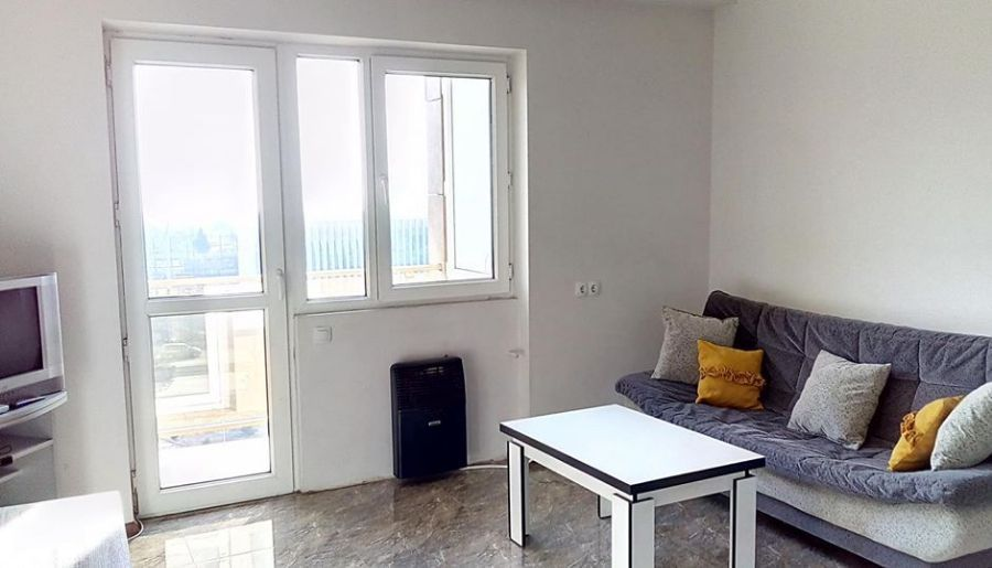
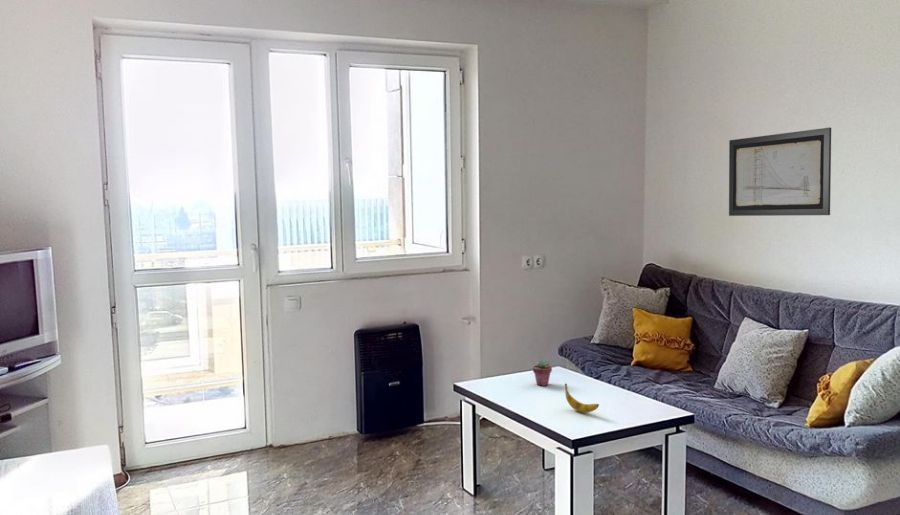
+ banana [564,383,600,414]
+ wall art [728,126,832,217]
+ potted succulent [532,359,553,387]
